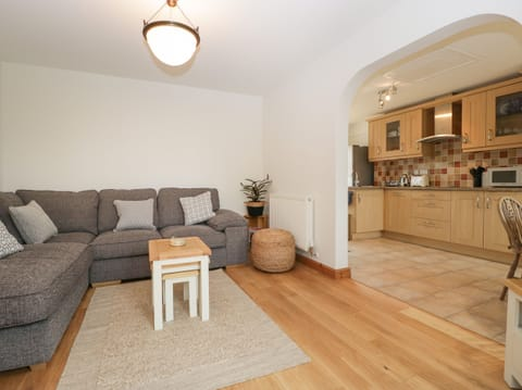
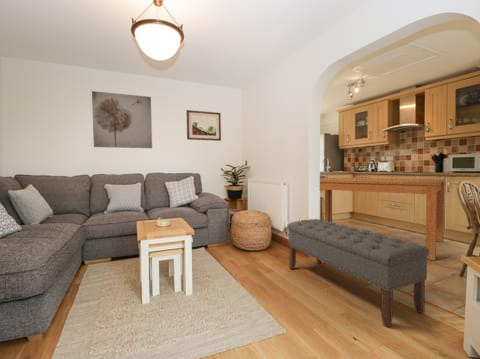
+ wall art [91,90,153,149]
+ bench [286,218,430,329]
+ wall art [185,109,222,142]
+ dining table [319,177,446,262]
